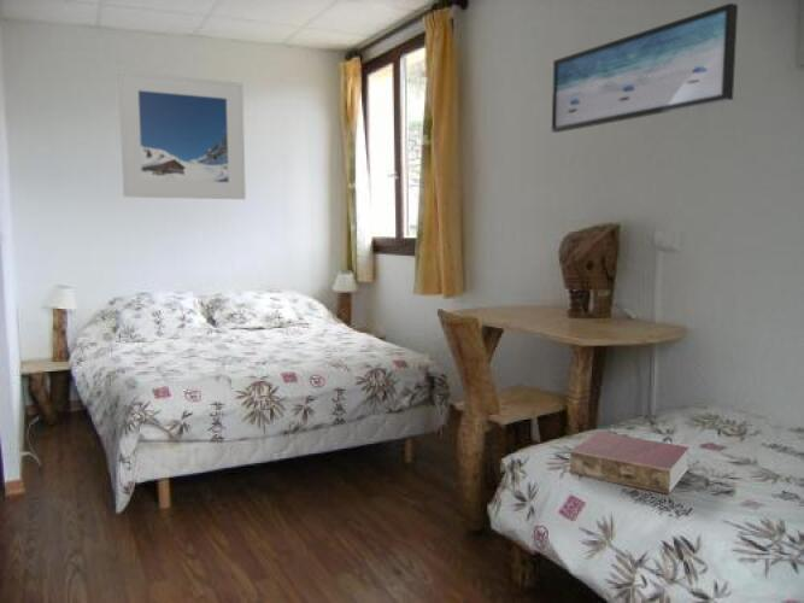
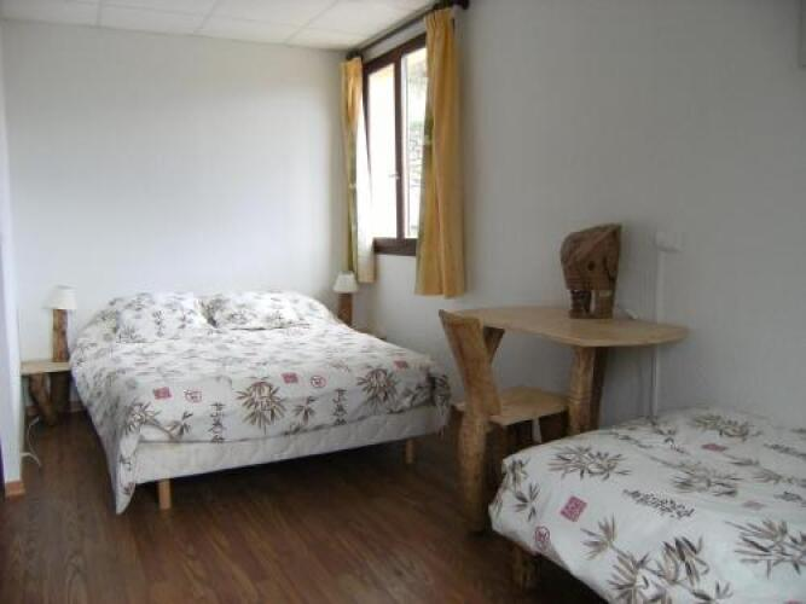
- wall art [551,2,739,134]
- book [569,431,691,496]
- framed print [117,69,247,200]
